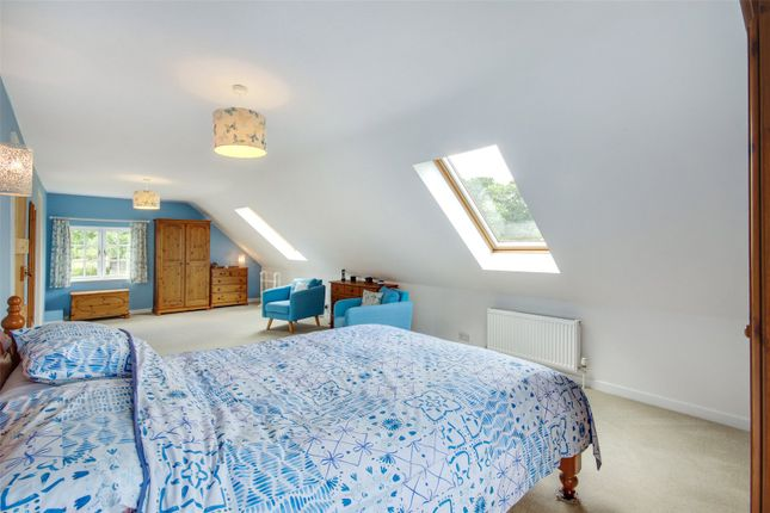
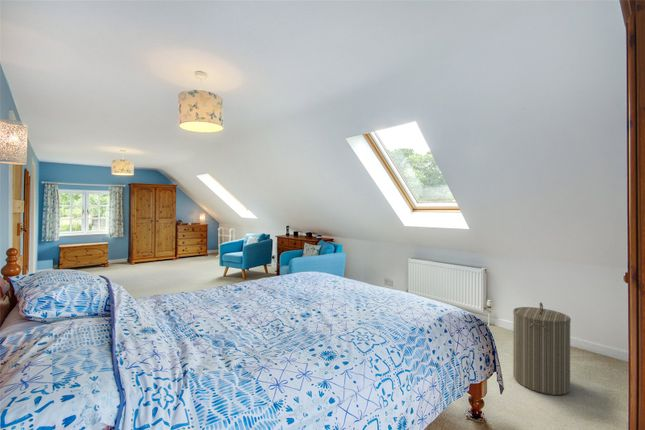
+ laundry hamper [512,301,572,396]
